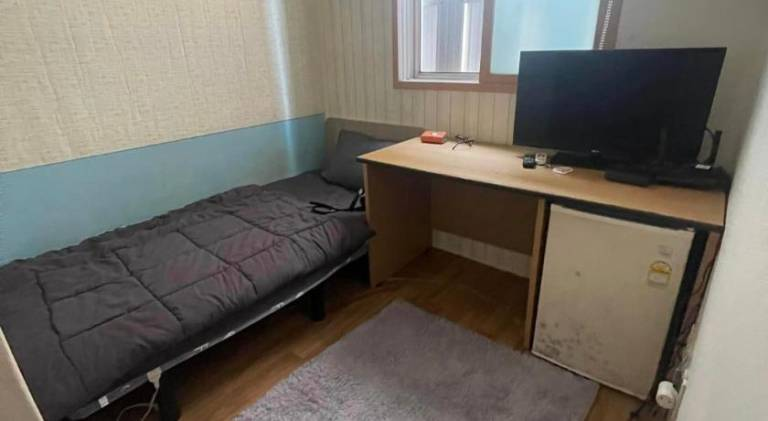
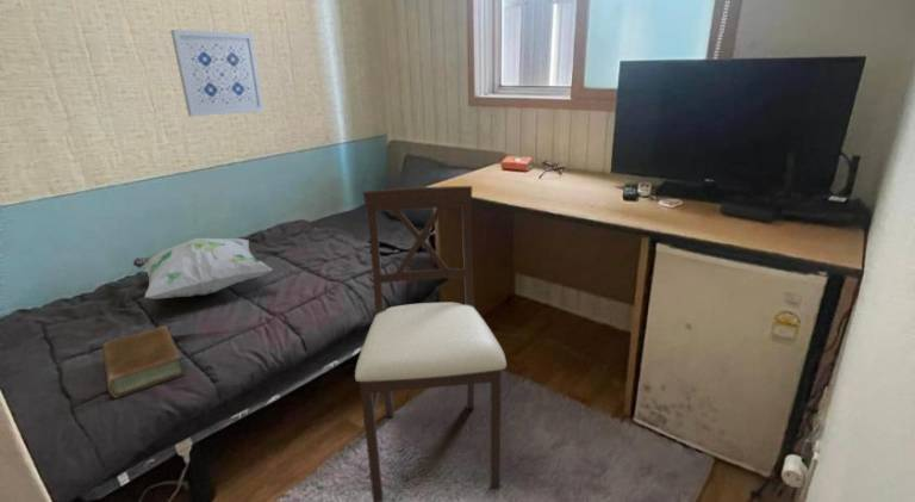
+ chair [354,185,508,502]
+ decorative pillow [132,237,273,300]
+ wall art [169,29,266,118]
+ book [101,324,186,399]
